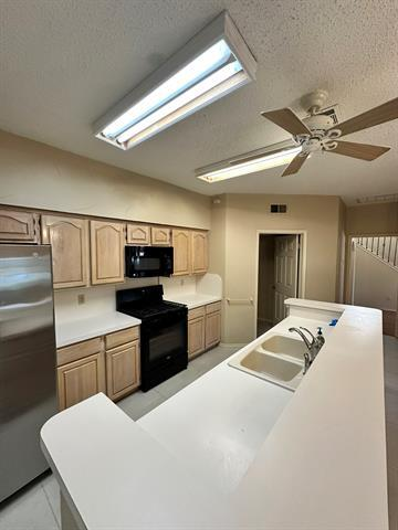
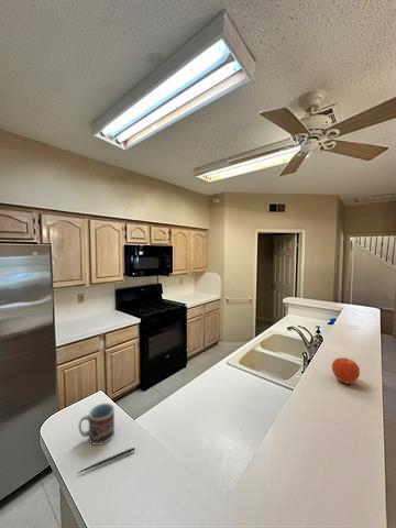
+ fruit [331,356,361,385]
+ cup [77,403,116,447]
+ pen [77,447,135,474]
